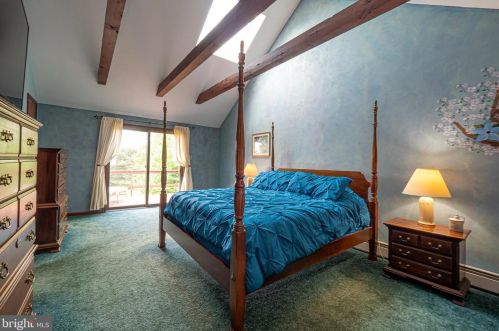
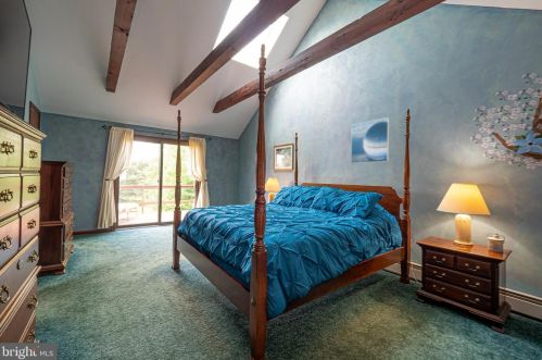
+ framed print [350,116,390,164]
